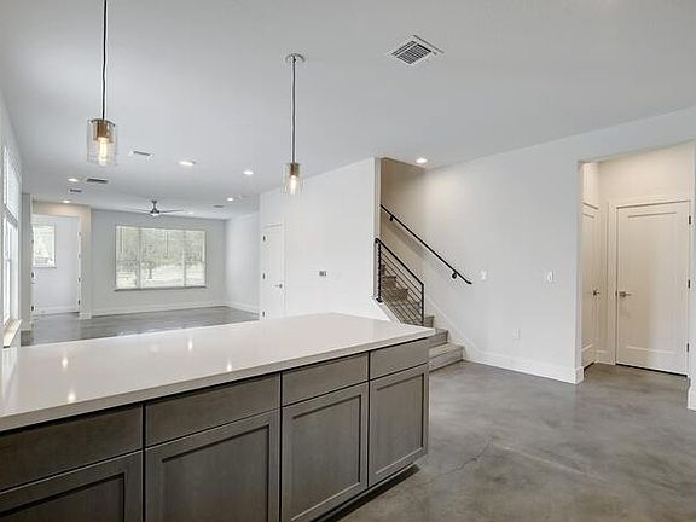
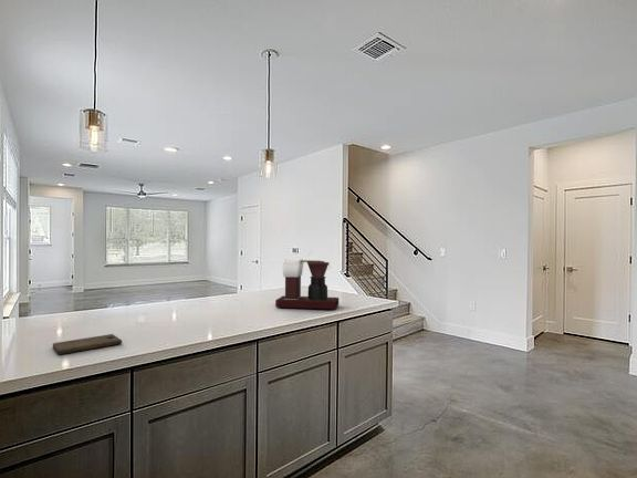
+ cutting board [52,333,123,355]
+ coffee maker [274,258,340,311]
